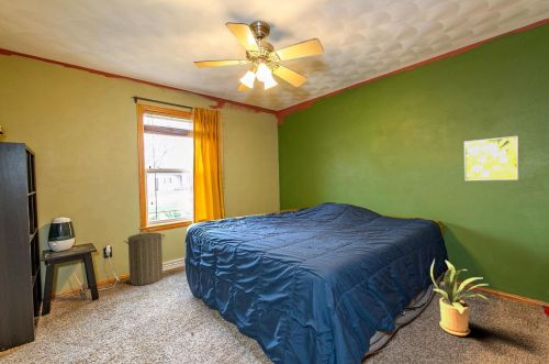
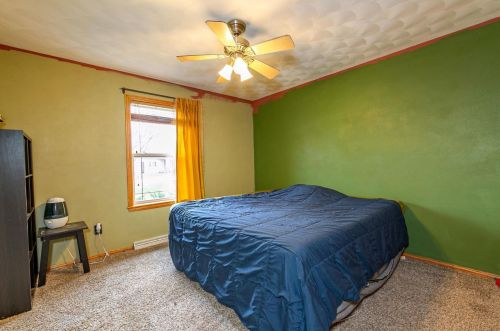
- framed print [463,135,520,181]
- house plant [429,258,491,337]
- laundry hamper [123,228,166,286]
